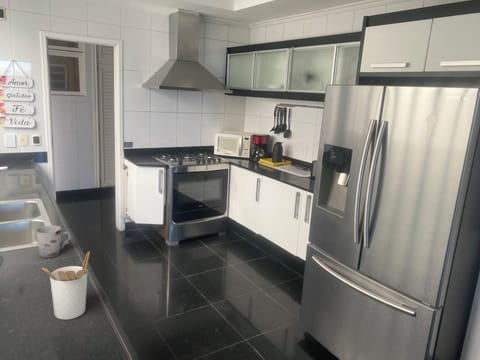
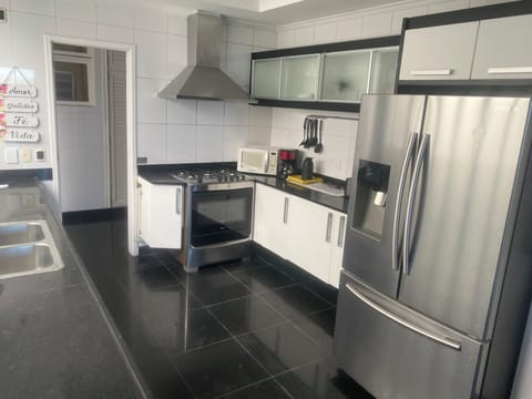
- cup [35,225,72,259]
- utensil holder [41,250,91,321]
